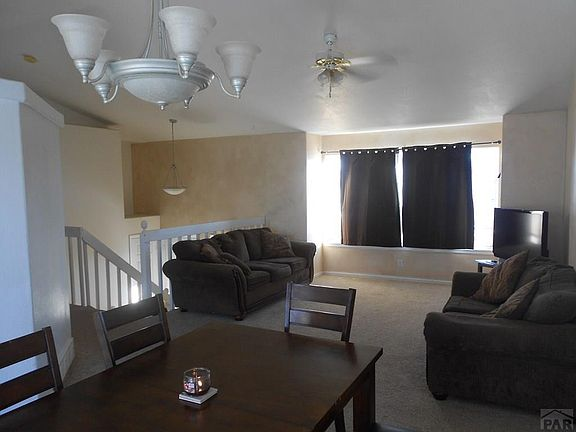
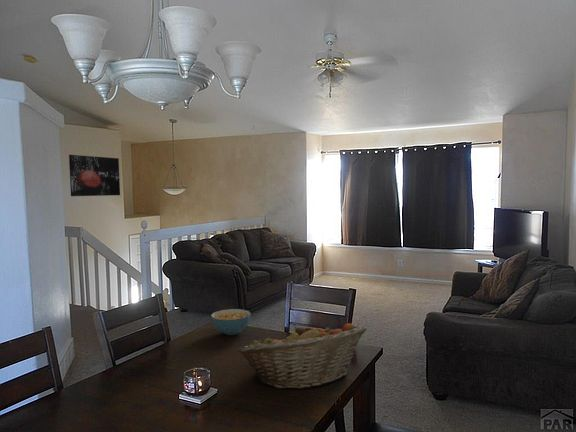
+ wall art [68,154,121,197]
+ cereal bowl [210,308,252,336]
+ fruit basket [237,322,368,390]
